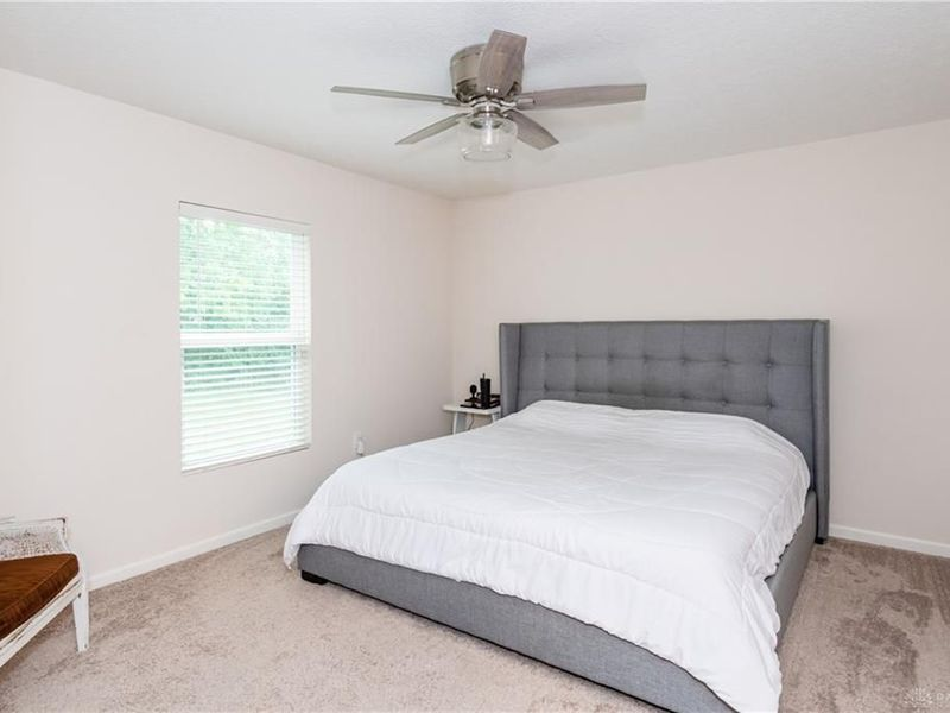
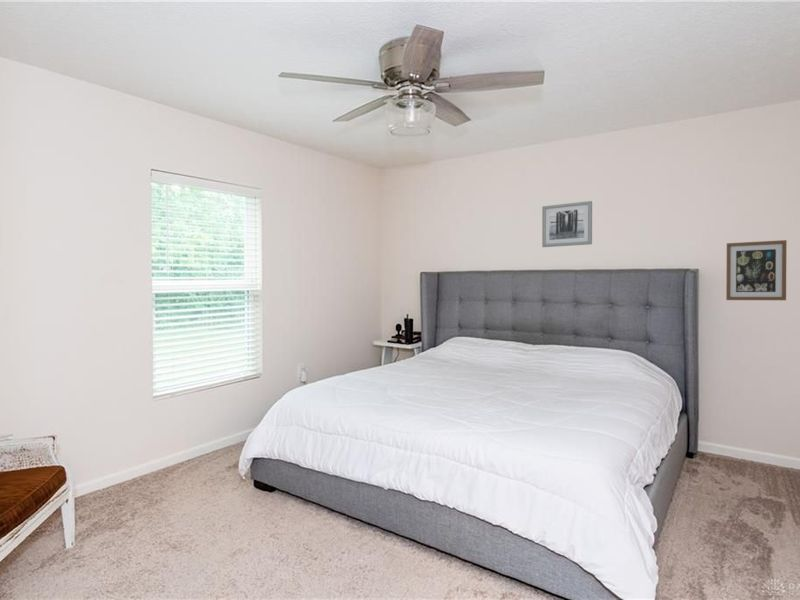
+ wall art [725,239,788,301]
+ wall art [541,200,593,248]
